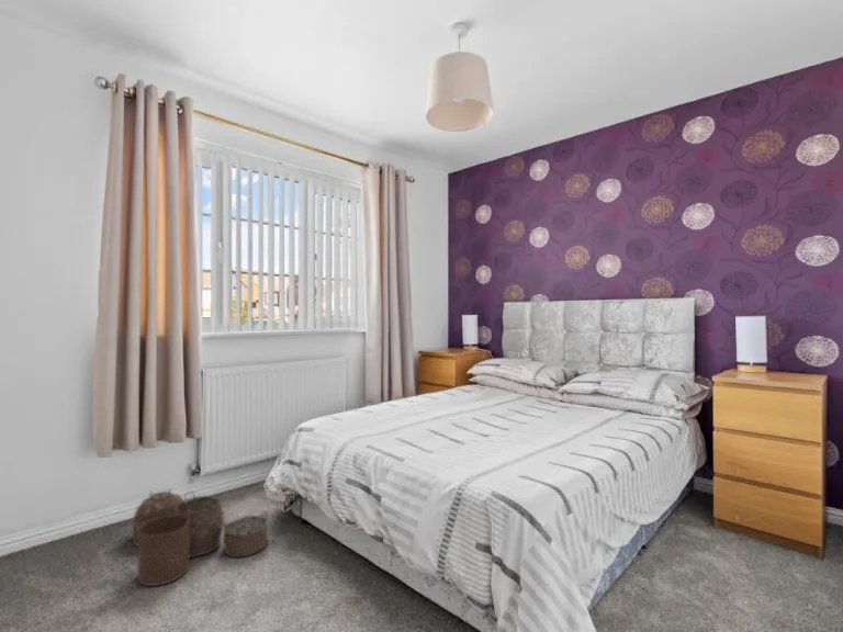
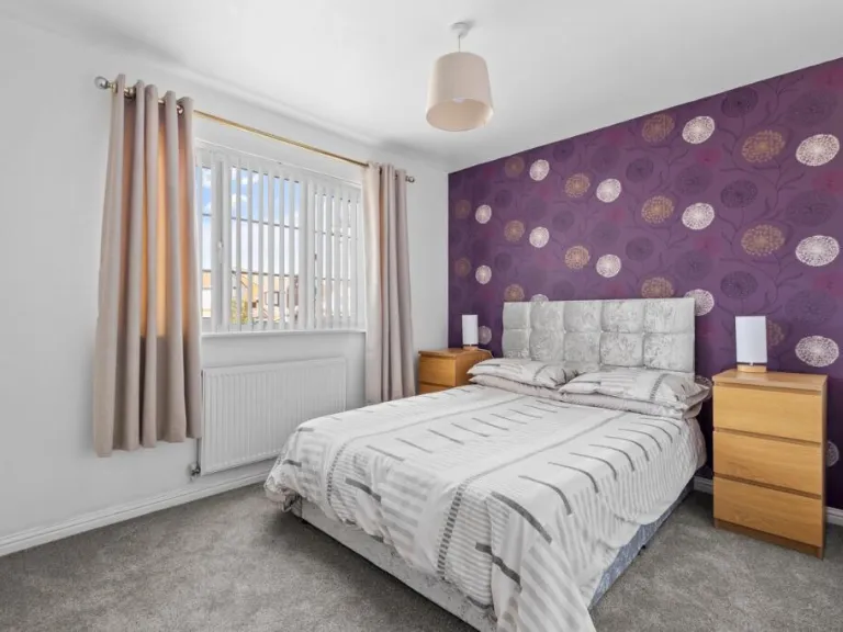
- woven basket [132,487,269,587]
